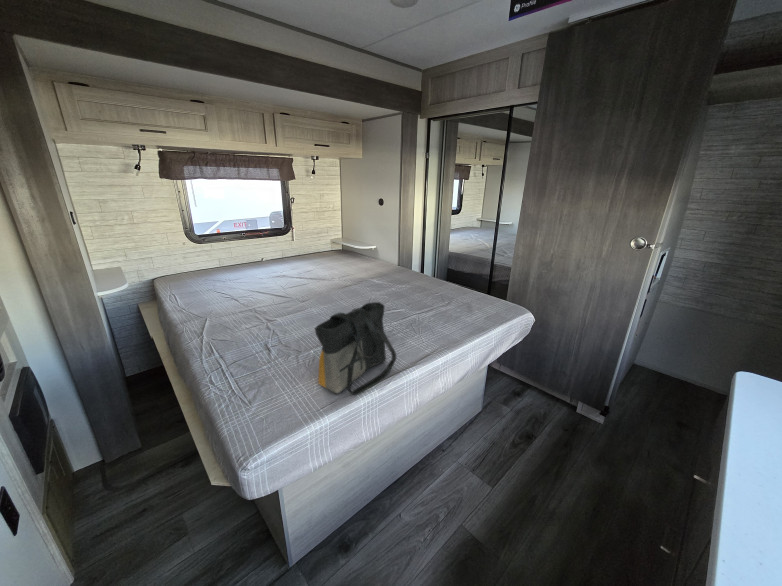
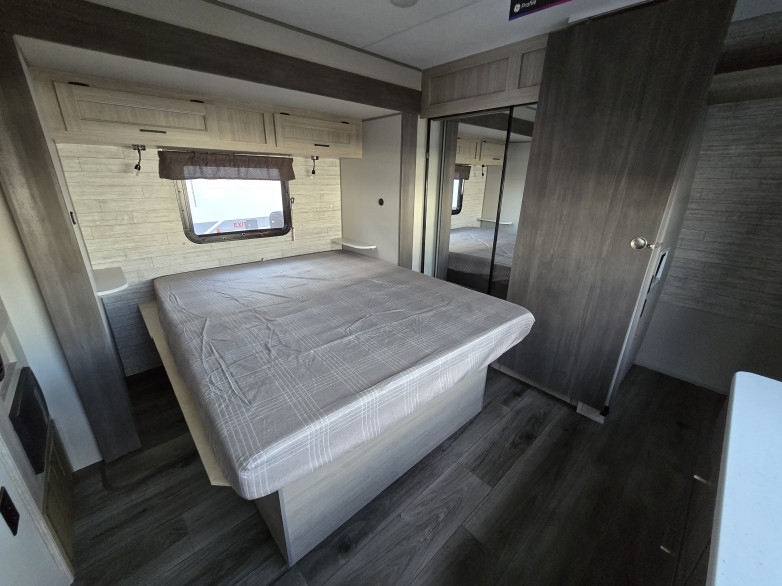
- tote bag [313,301,398,396]
